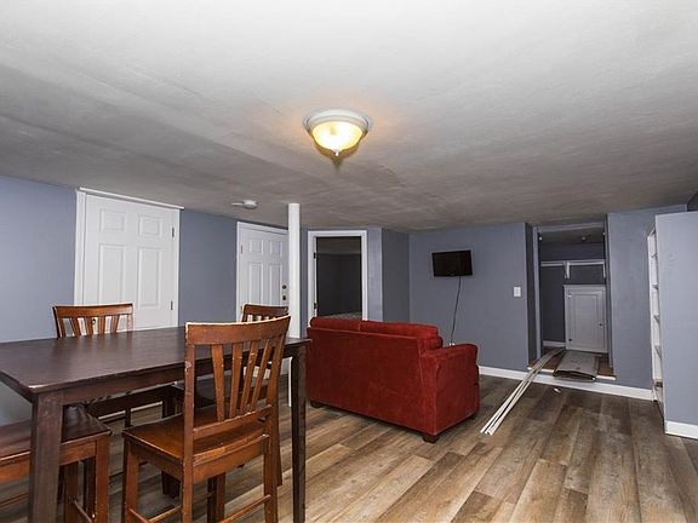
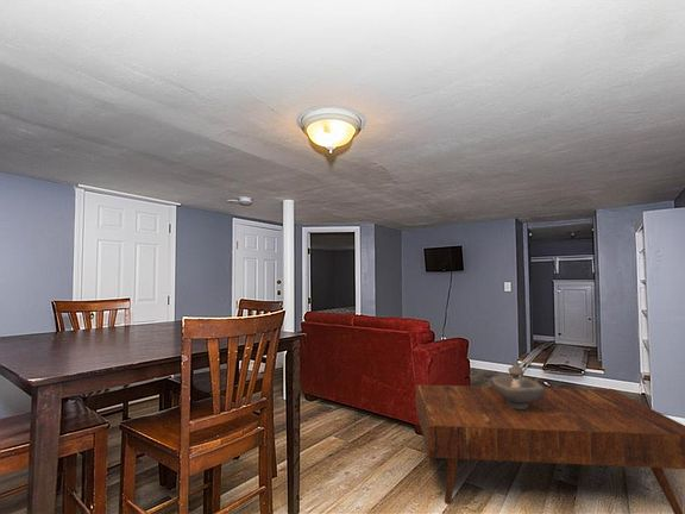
+ decorative bowl [490,363,545,409]
+ coffee table [414,383,685,514]
